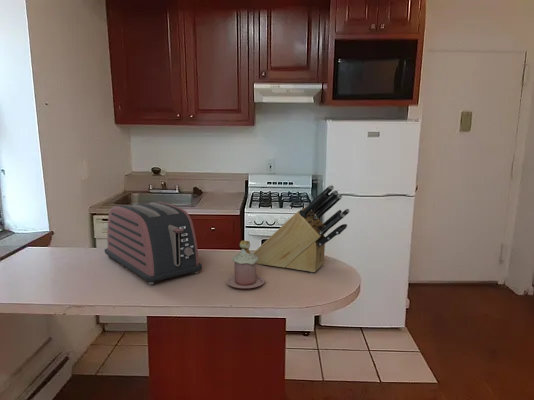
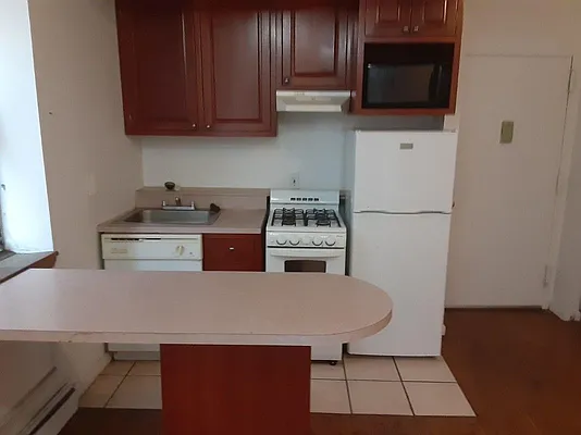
- toaster [103,201,203,285]
- mug [225,240,265,290]
- knife block [252,184,351,273]
